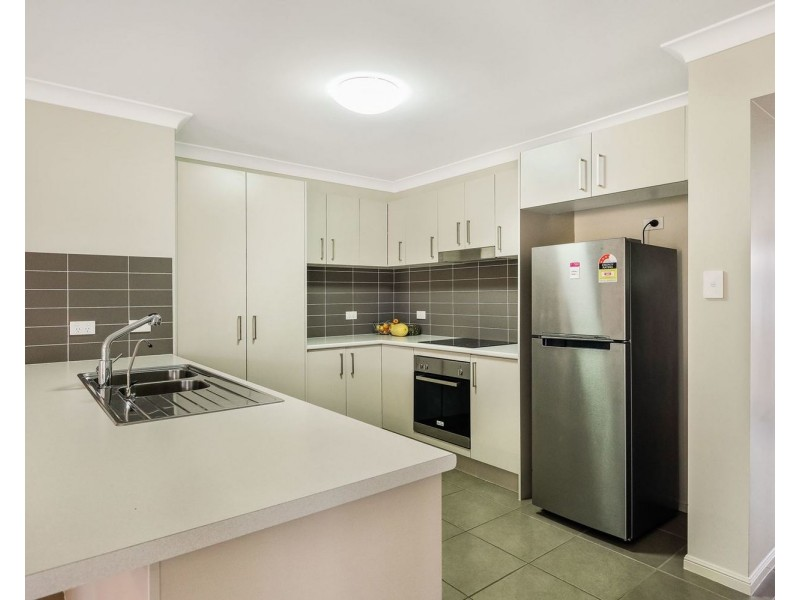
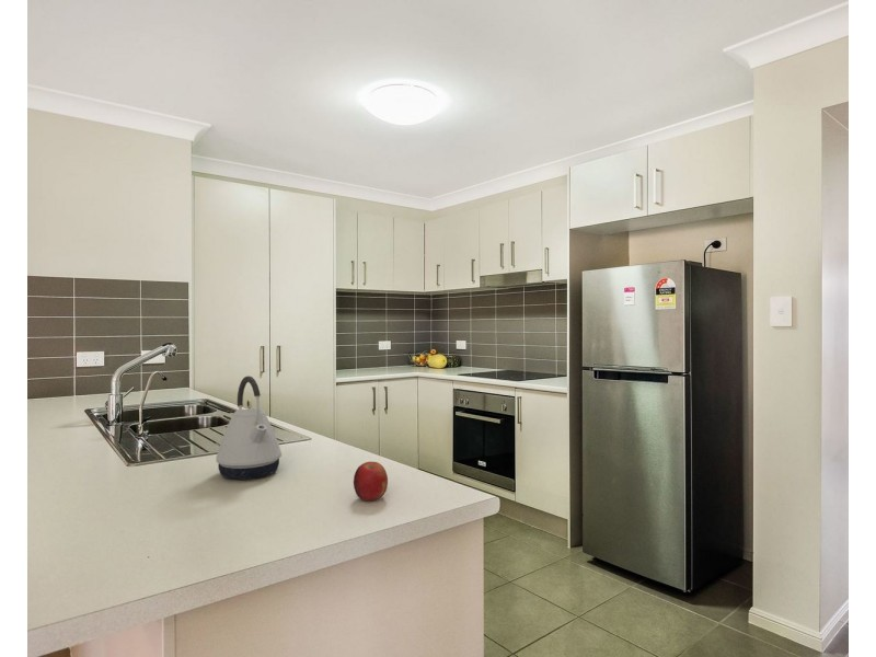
+ fruit [353,461,389,502]
+ kettle [215,374,283,481]
